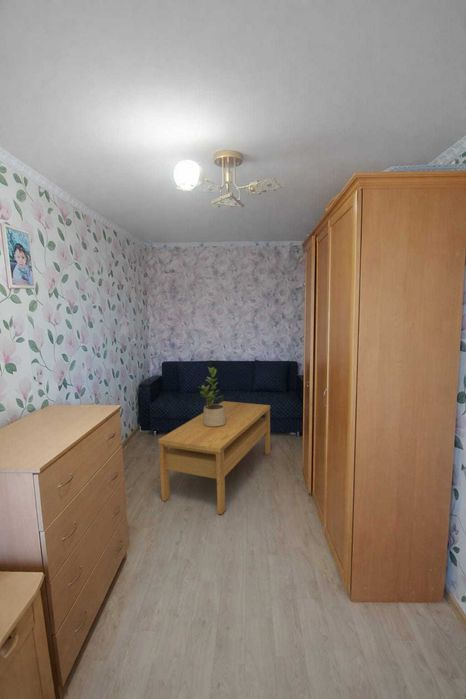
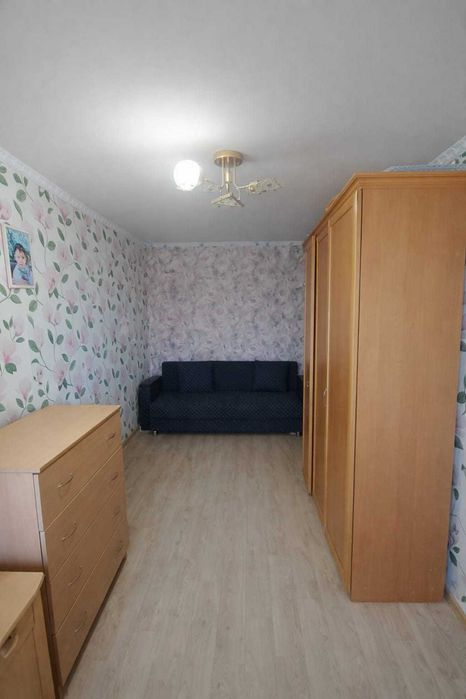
- potted plant [198,366,226,426]
- coffee table [157,400,271,515]
